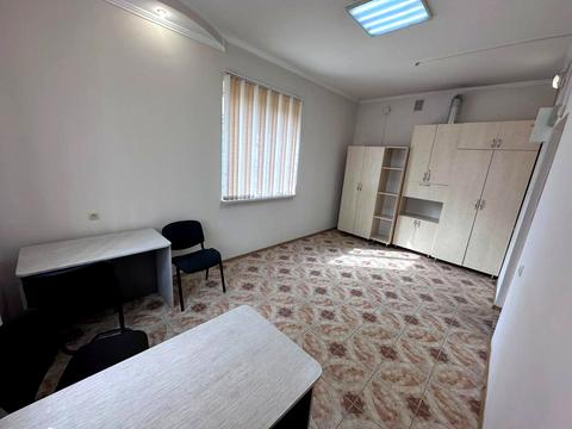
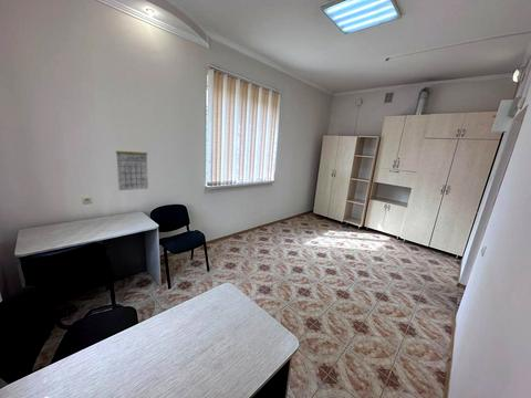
+ calendar [115,142,149,191]
